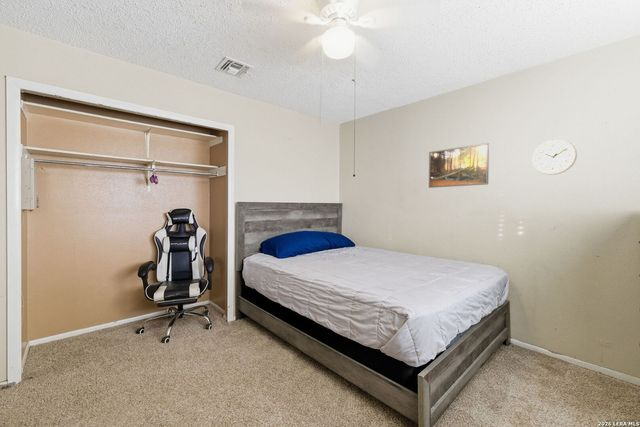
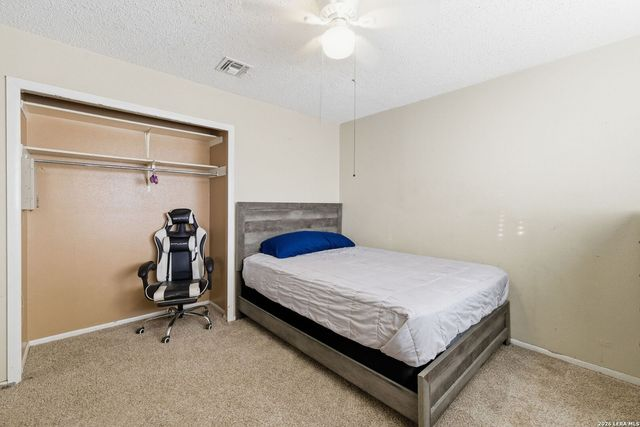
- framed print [428,142,490,189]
- wall clock [531,138,578,176]
